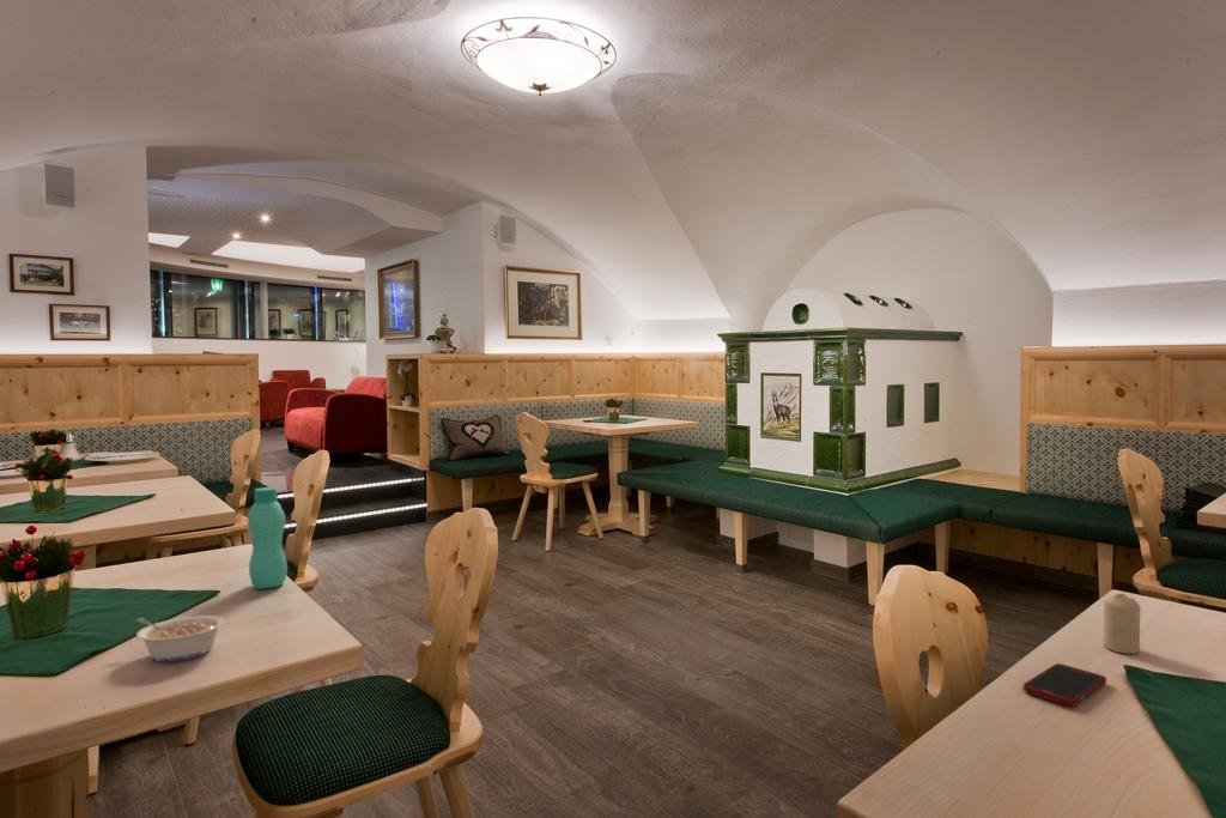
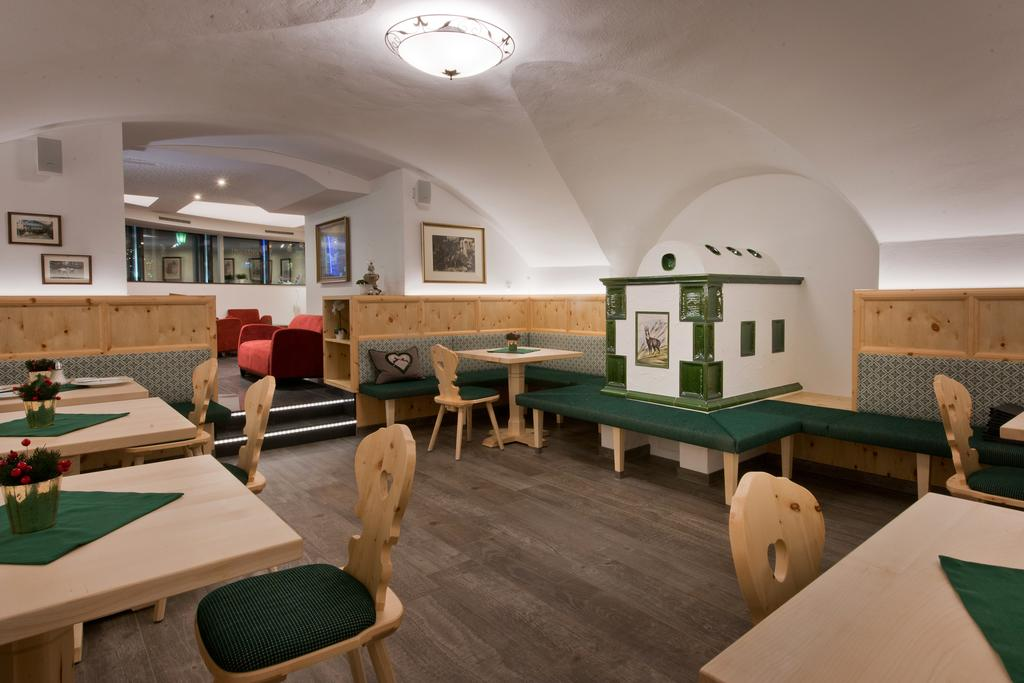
- legume [135,614,225,662]
- cell phone [1021,662,1107,708]
- bottle [247,486,289,589]
- candle [1103,593,1141,655]
